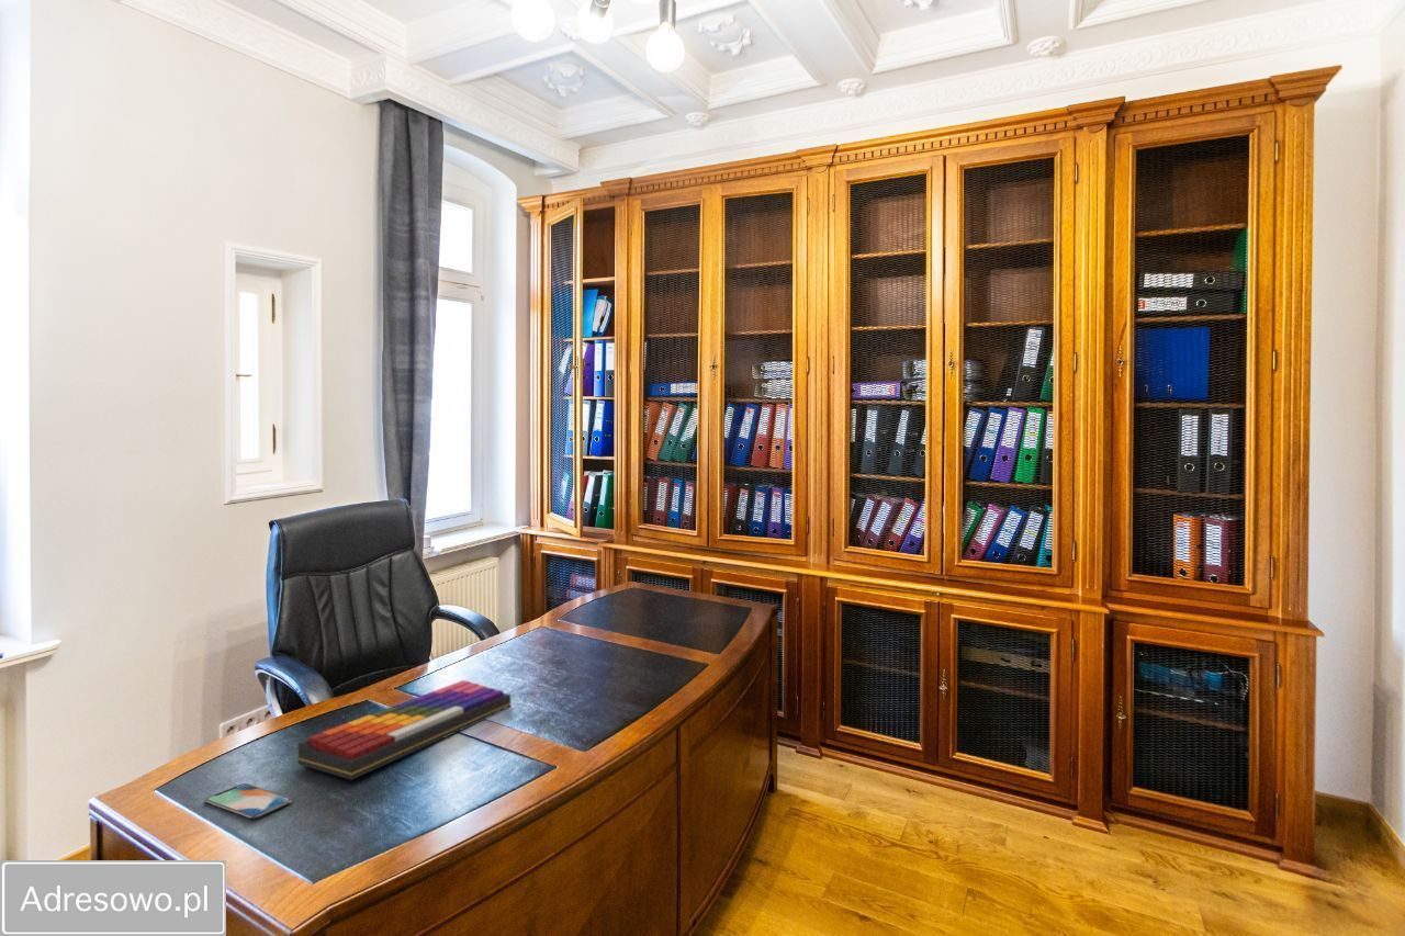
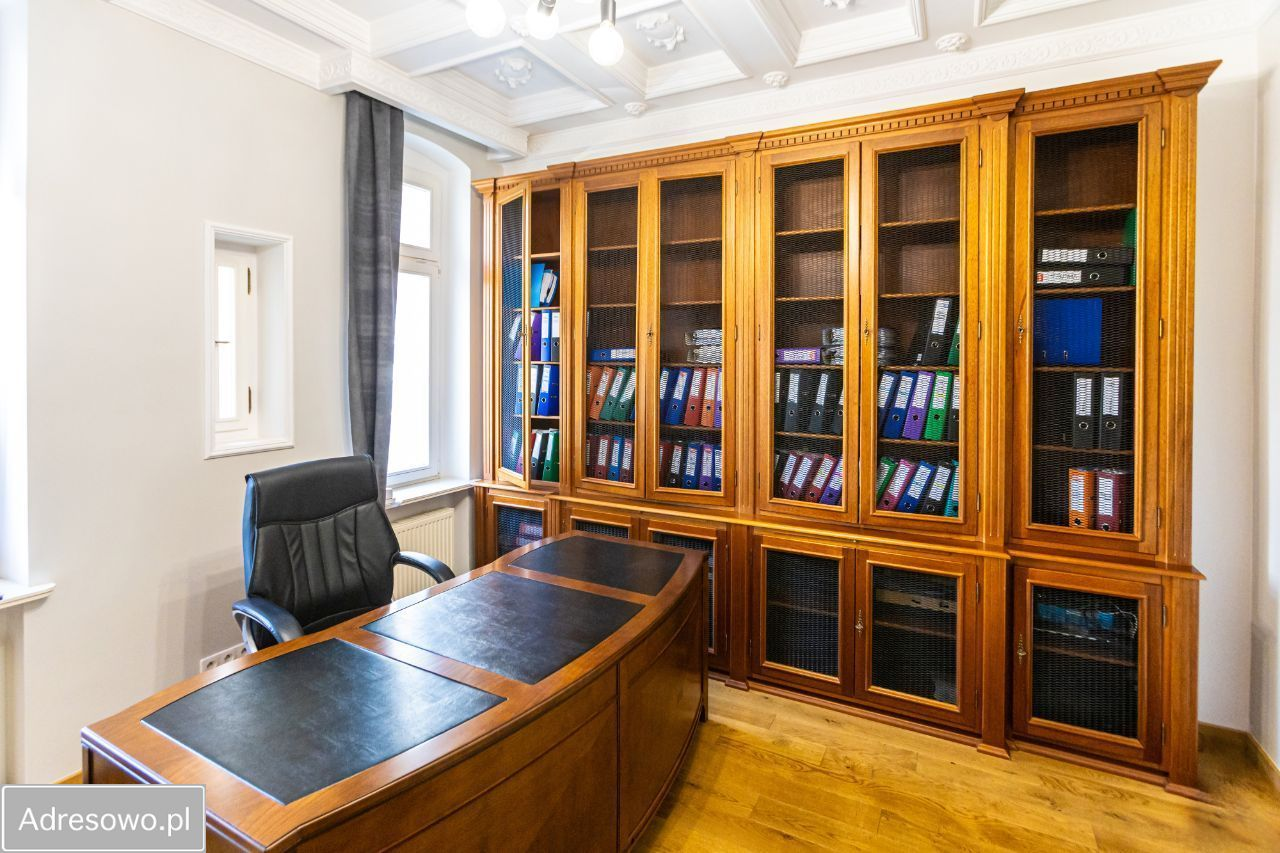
- smartphone [204,782,293,820]
- computer keyboard [297,679,512,781]
